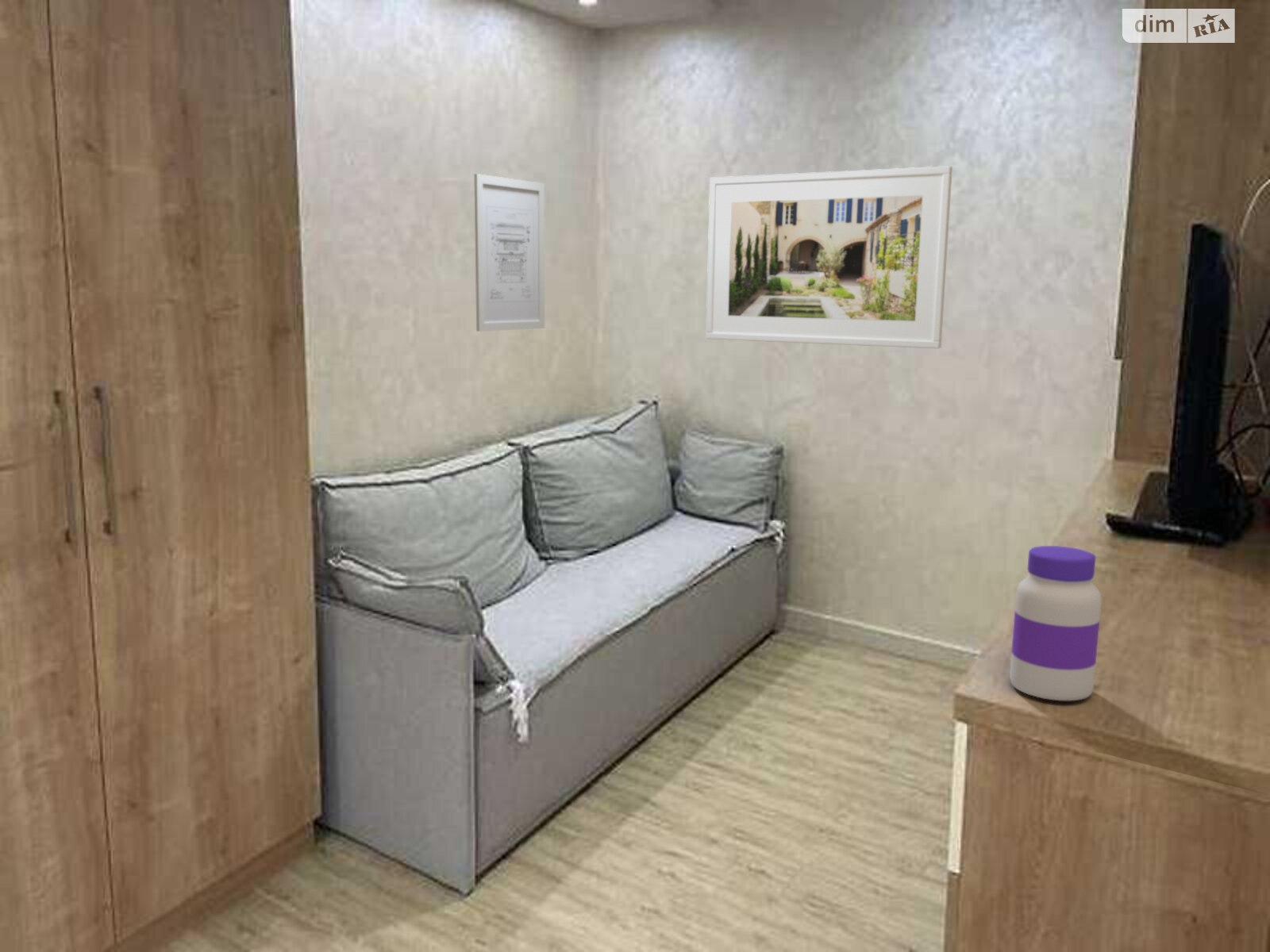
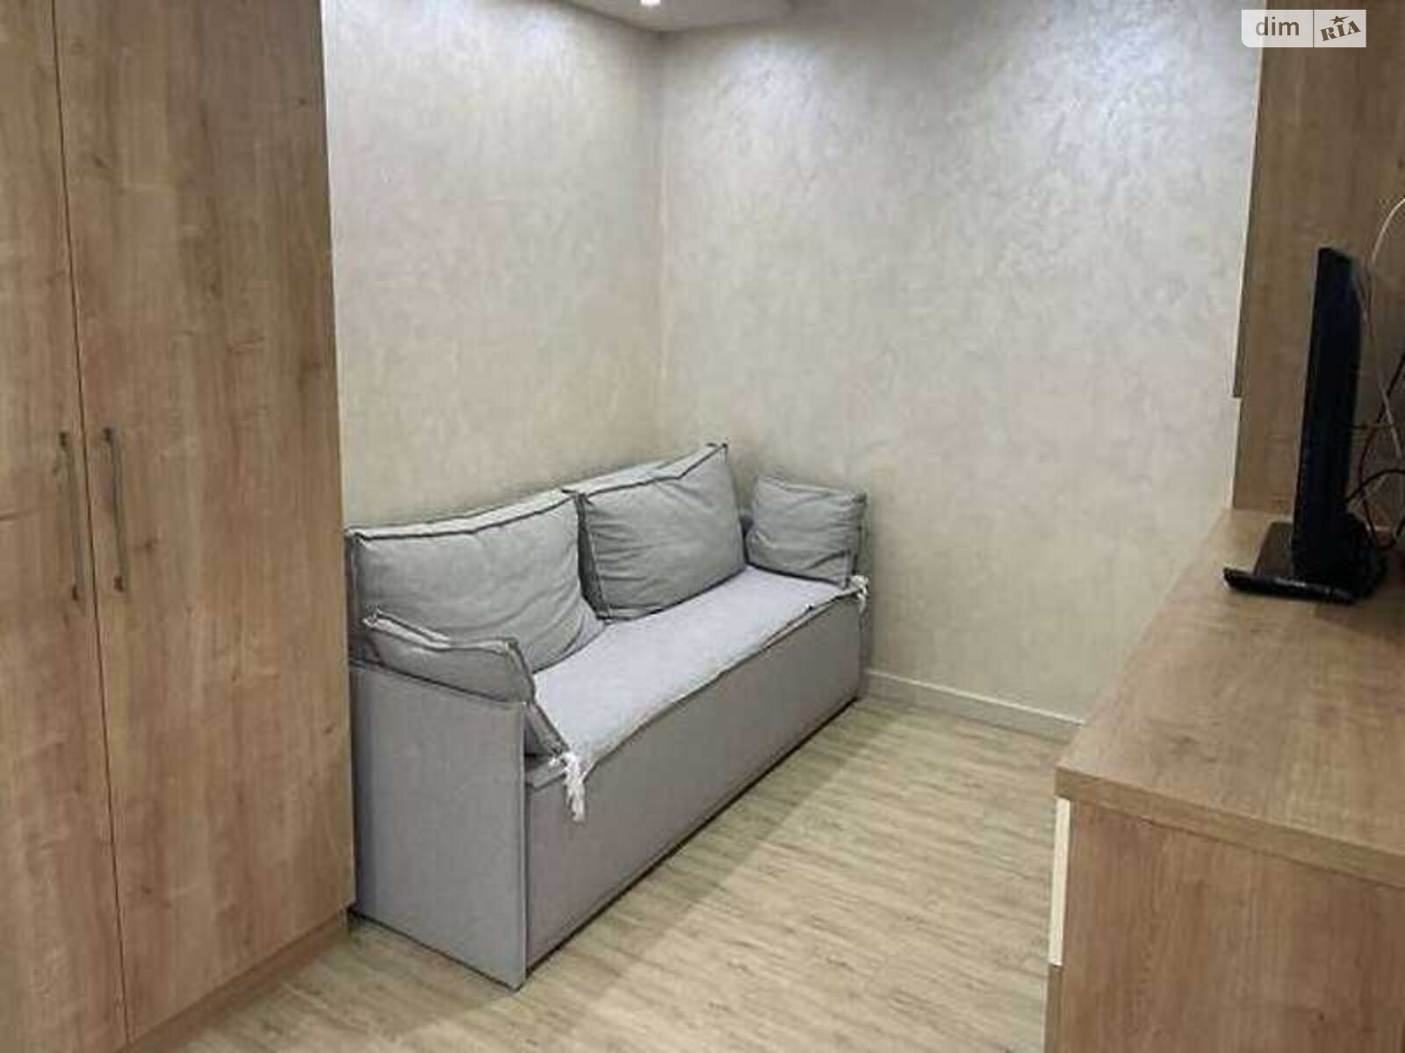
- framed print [706,165,953,349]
- jar [1009,545,1102,701]
- wall art [473,173,545,332]
